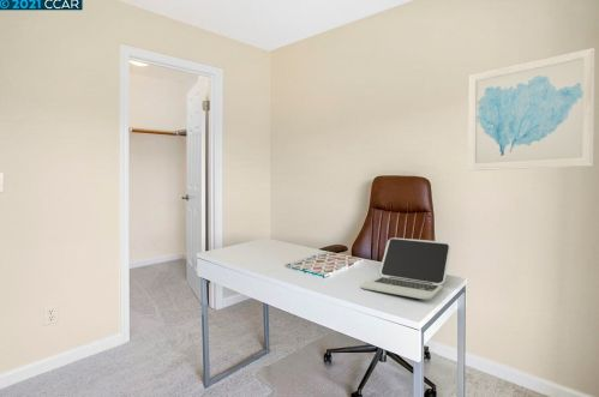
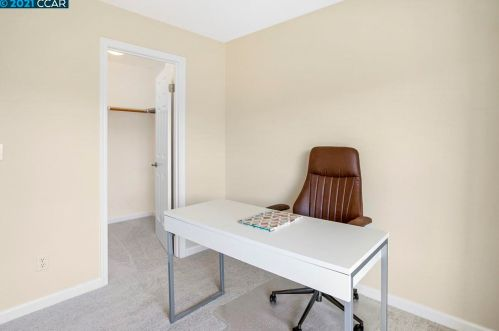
- laptop [359,236,451,301]
- wall art [467,47,597,173]
